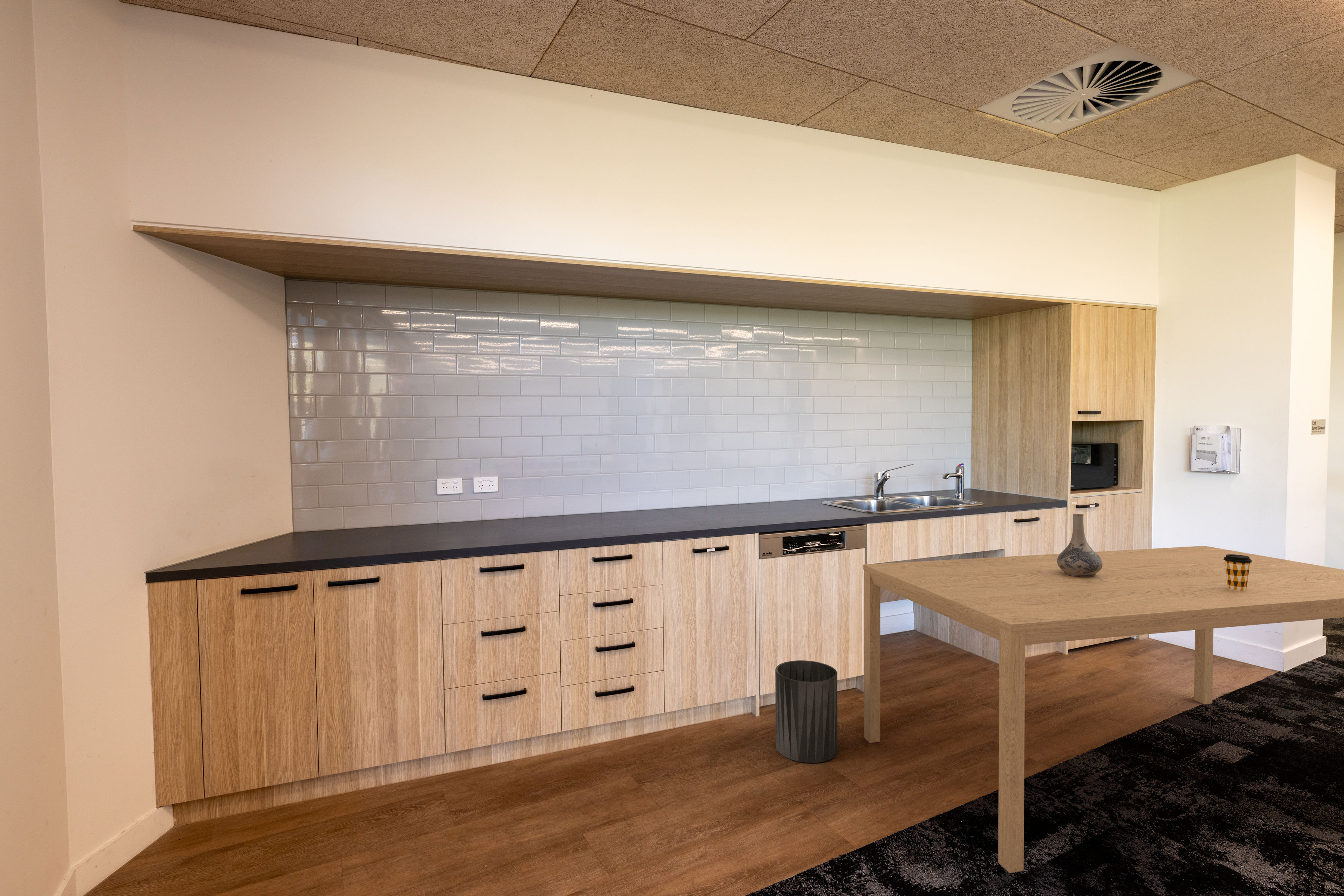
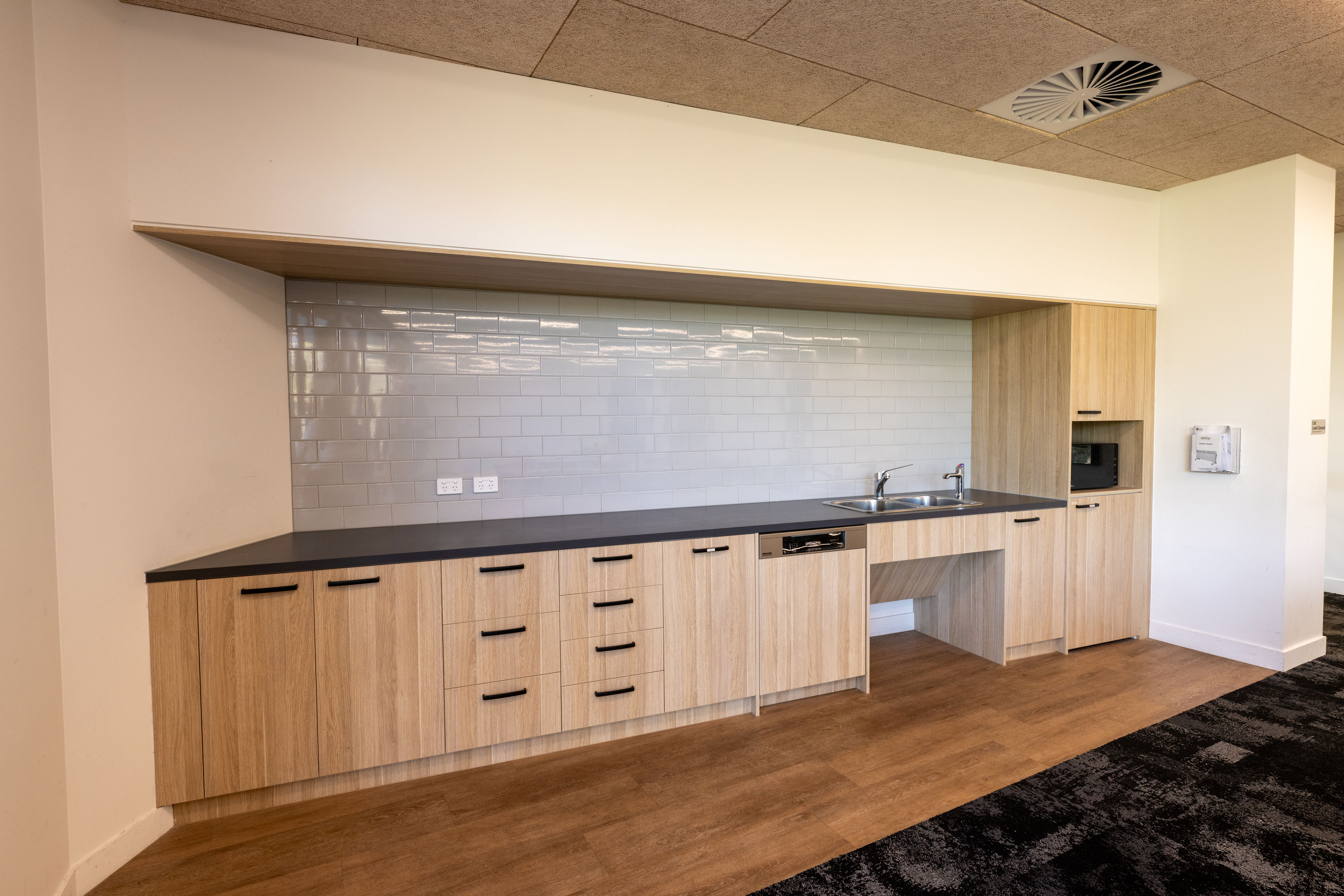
- trash can [775,660,838,763]
- decorative vase [1057,513,1102,576]
- dining table [863,545,1344,873]
- coffee cup [1223,554,1252,591]
